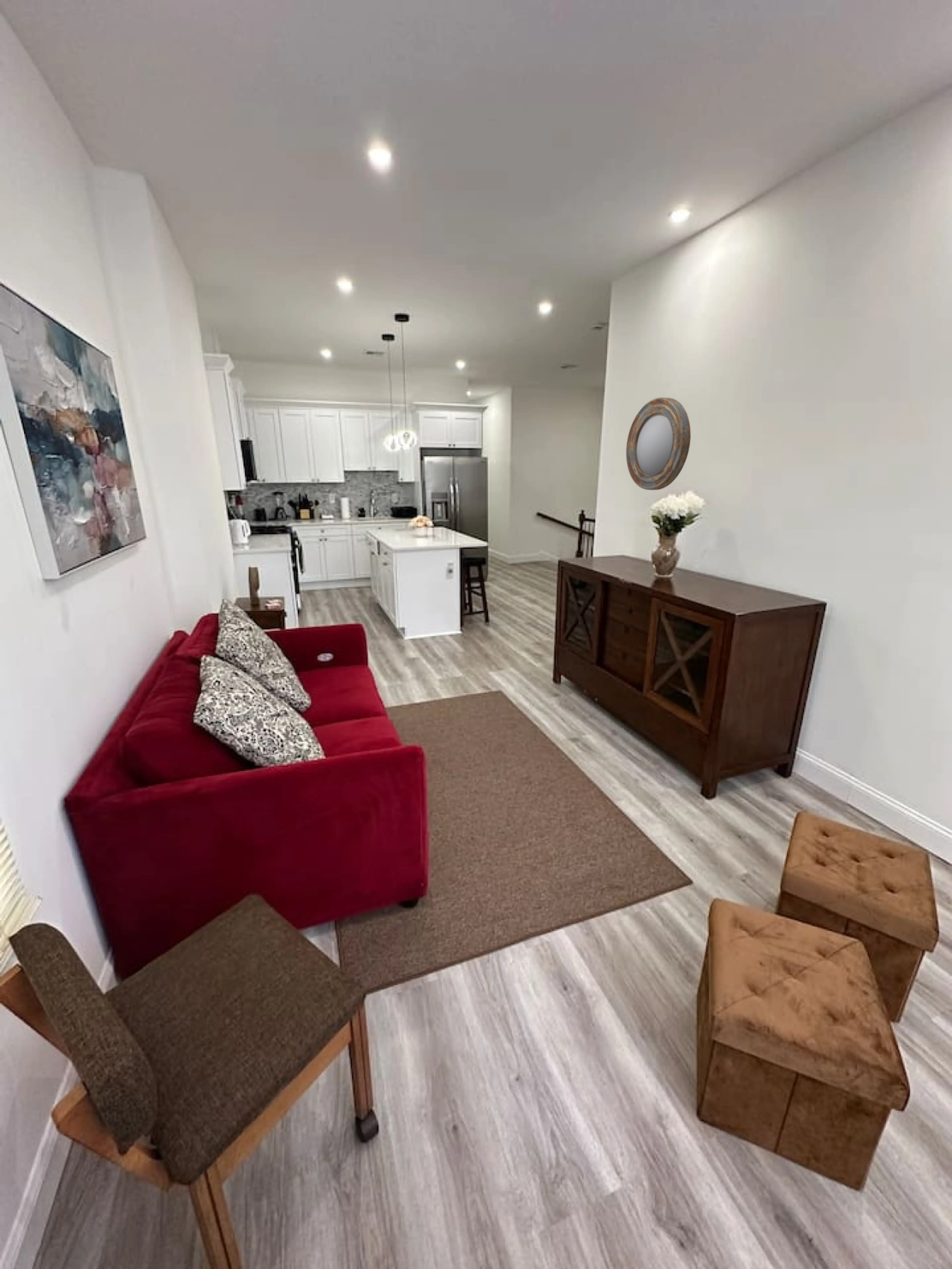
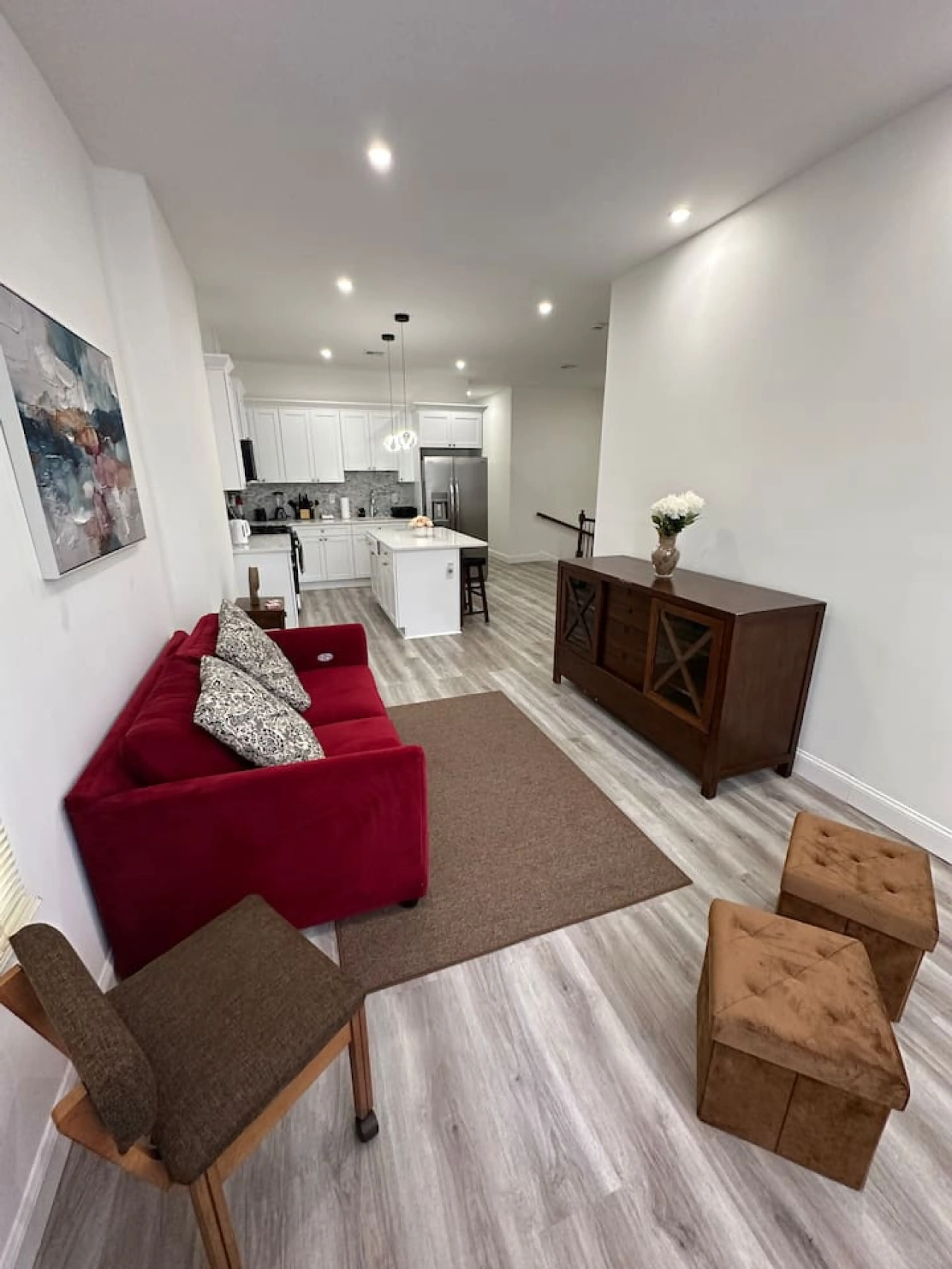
- home mirror [626,397,691,490]
